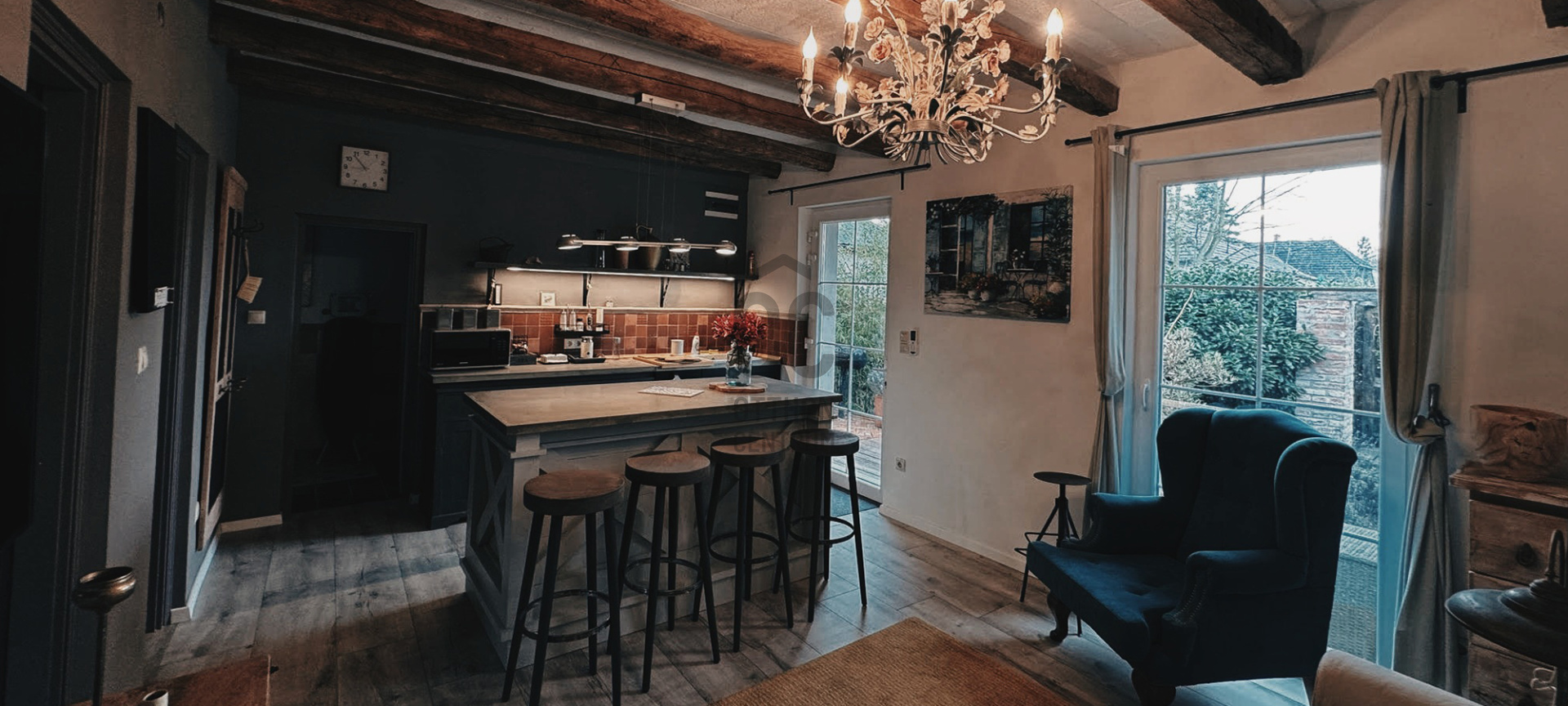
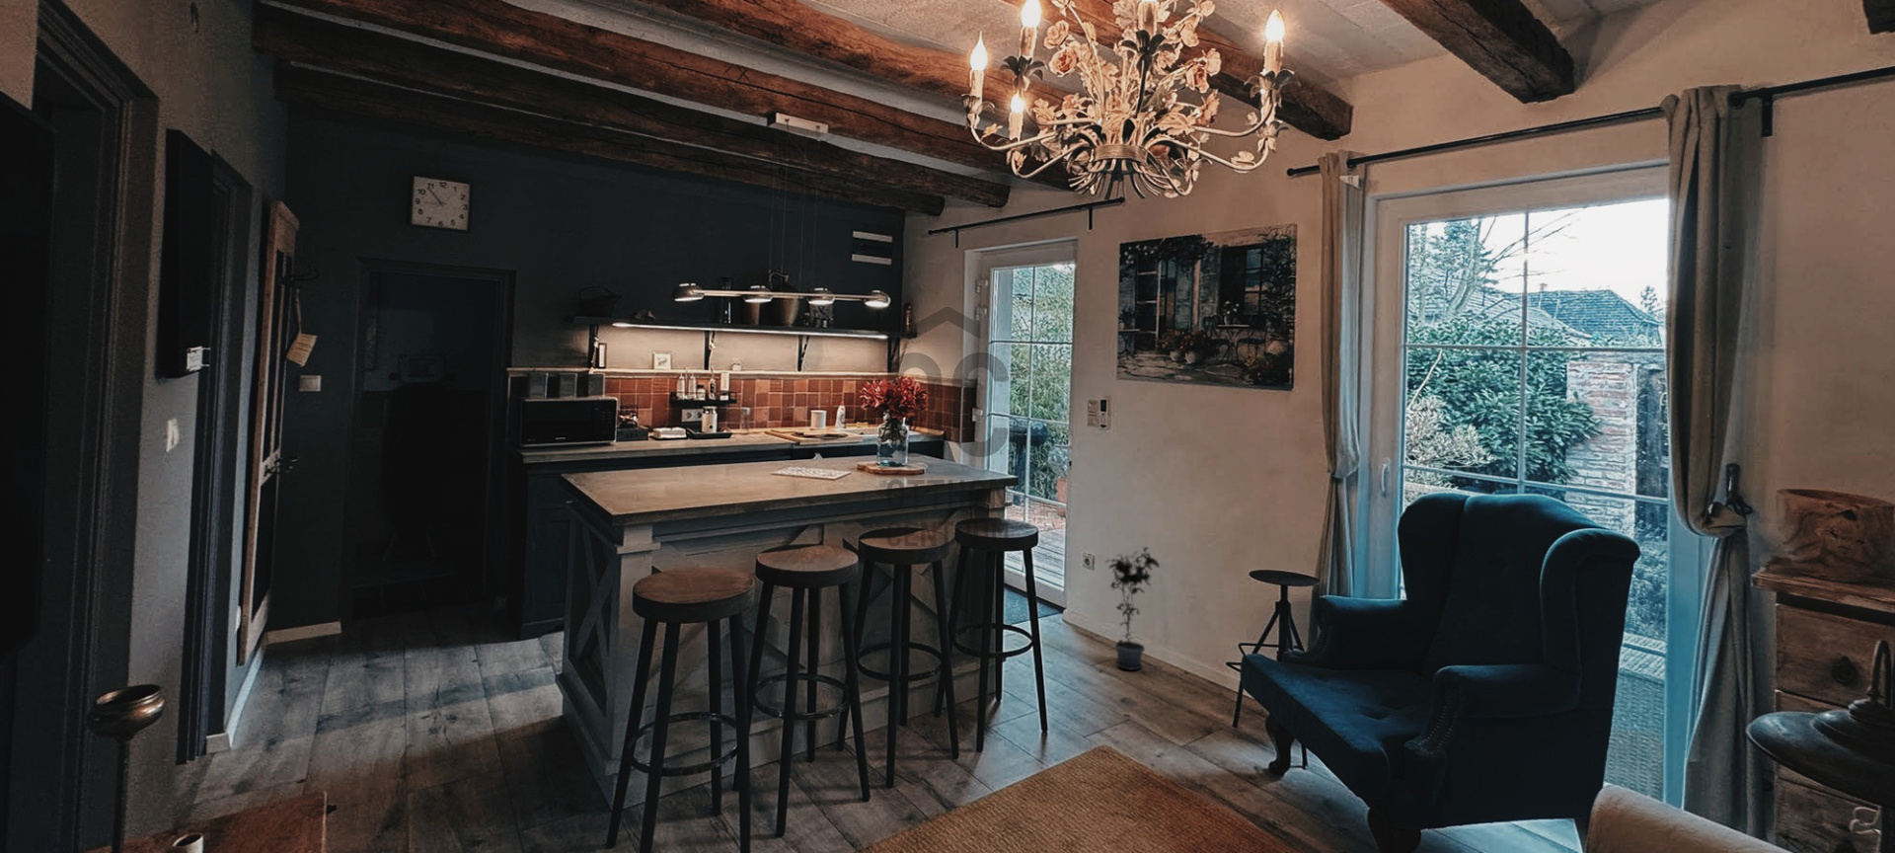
+ potted plant [1105,546,1160,672]
